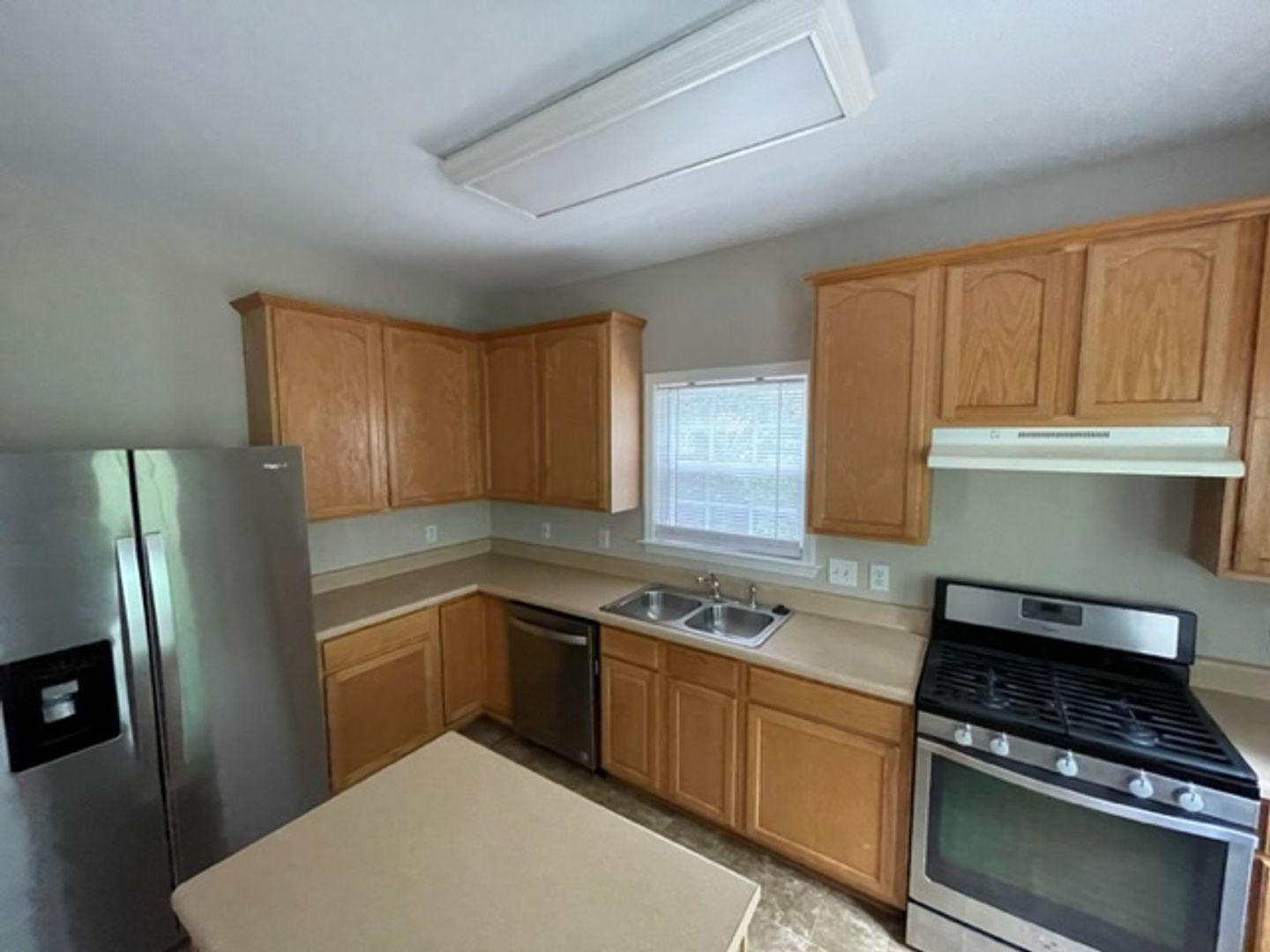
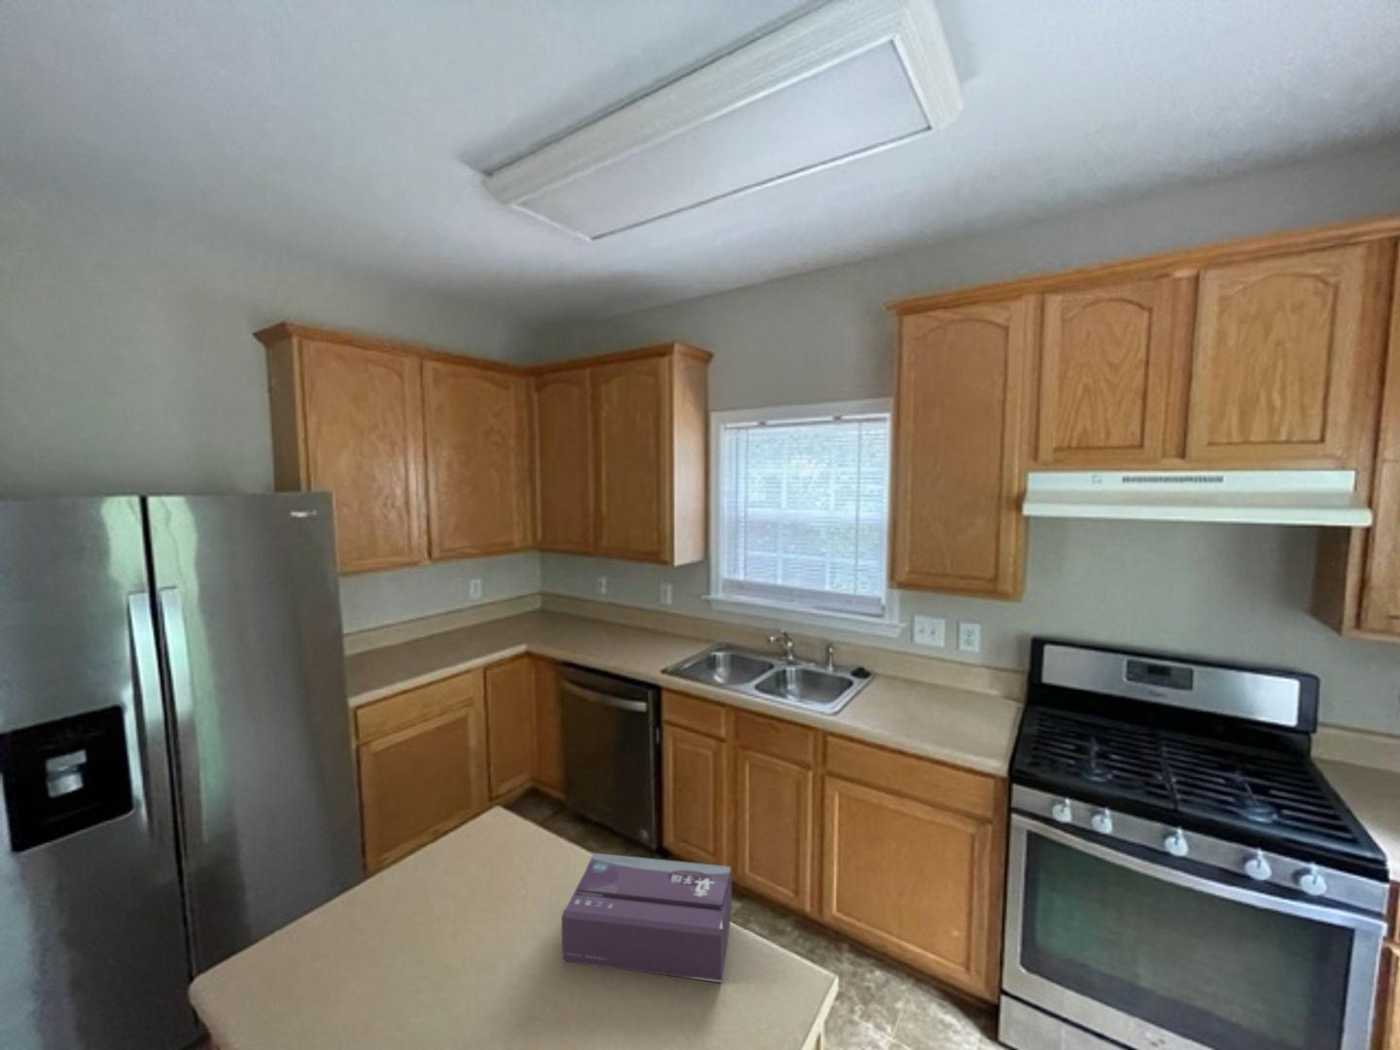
+ tissue box [560,851,732,983]
